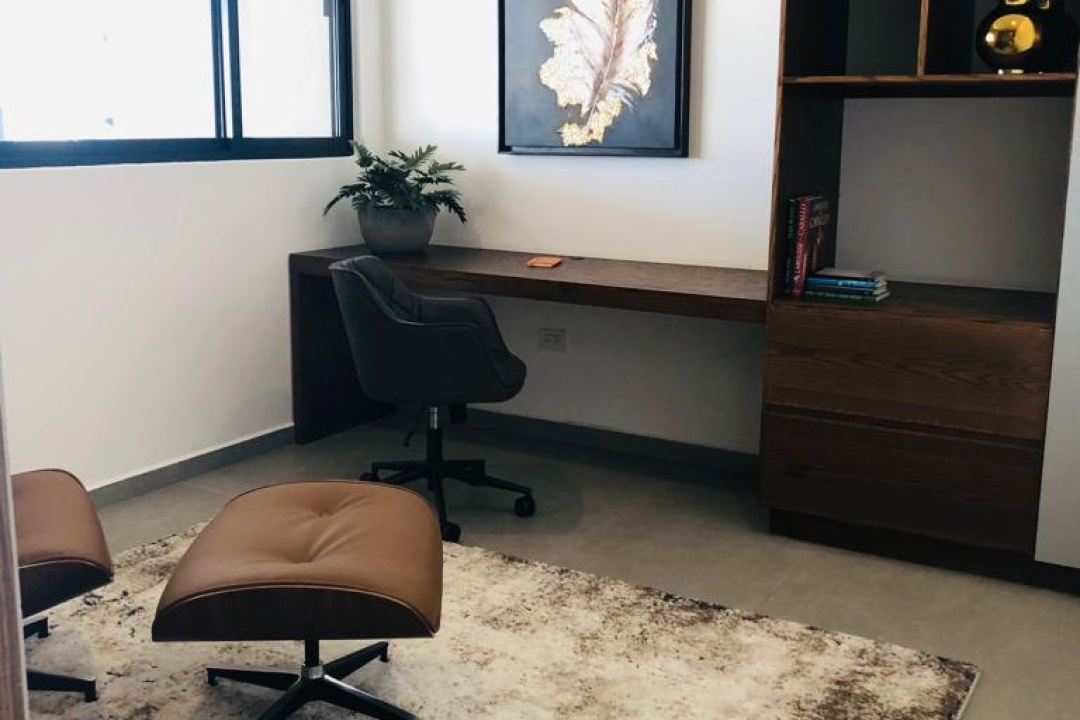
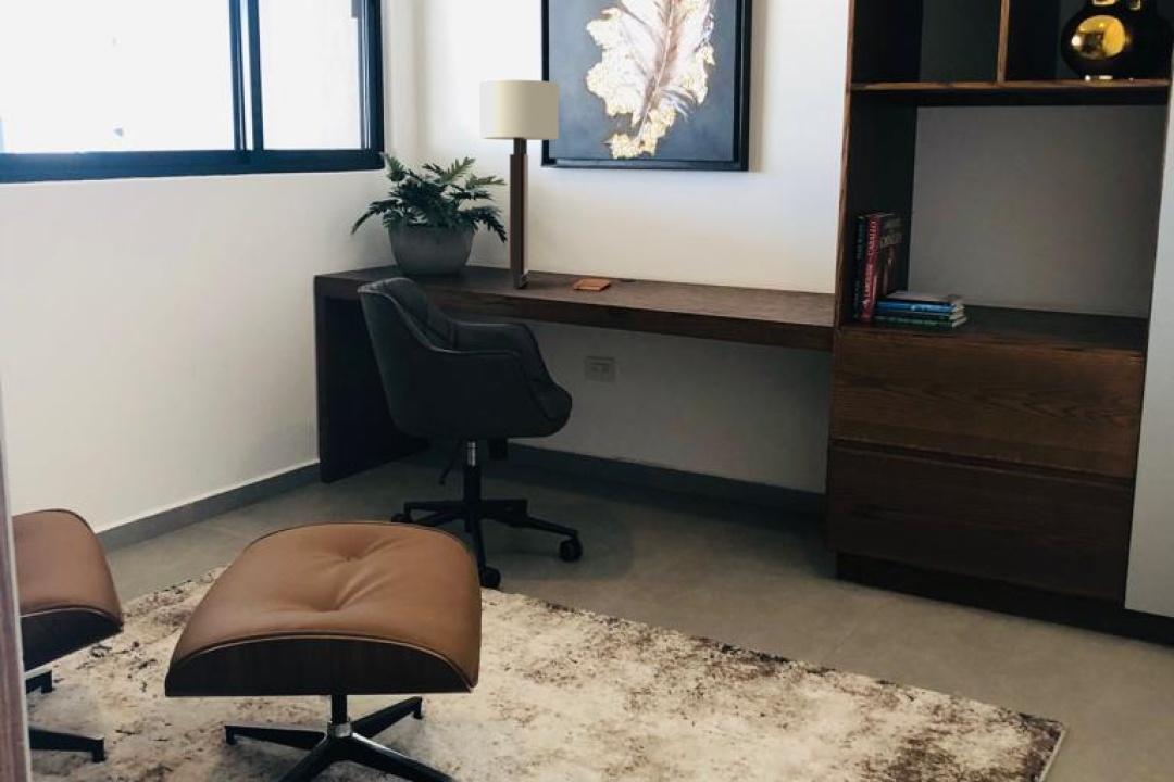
+ wall sconce [478,79,560,288]
